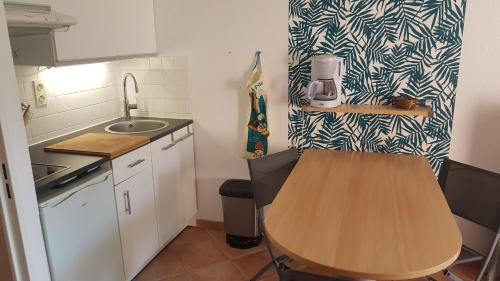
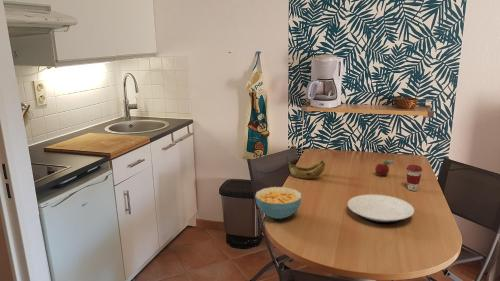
+ cereal bowl [254,186,302,220]
+ banana [285,155,326,180]
+ coffee cup [405,164,423,192]
+ plate [347,193,415,225]
+ fruit [374,159,395,177]
